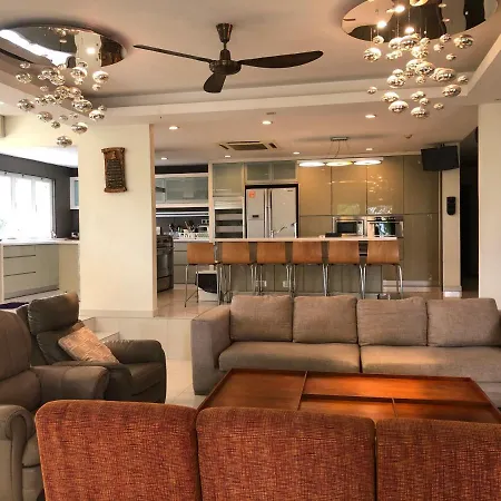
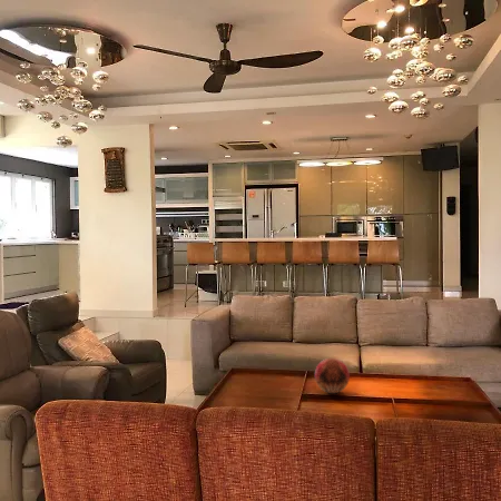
+ decorative orb [314,357,351,394]
